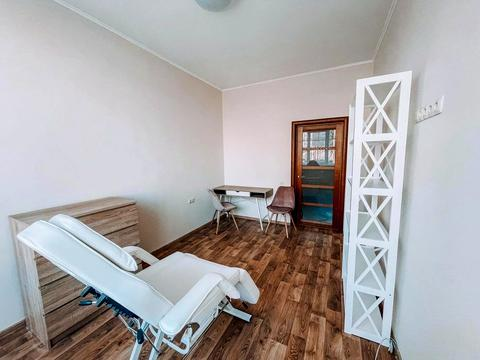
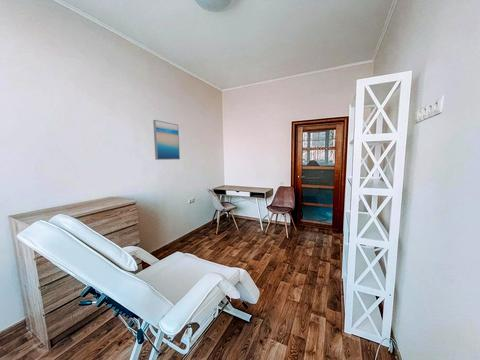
+ wall art [152,119,181,161]
